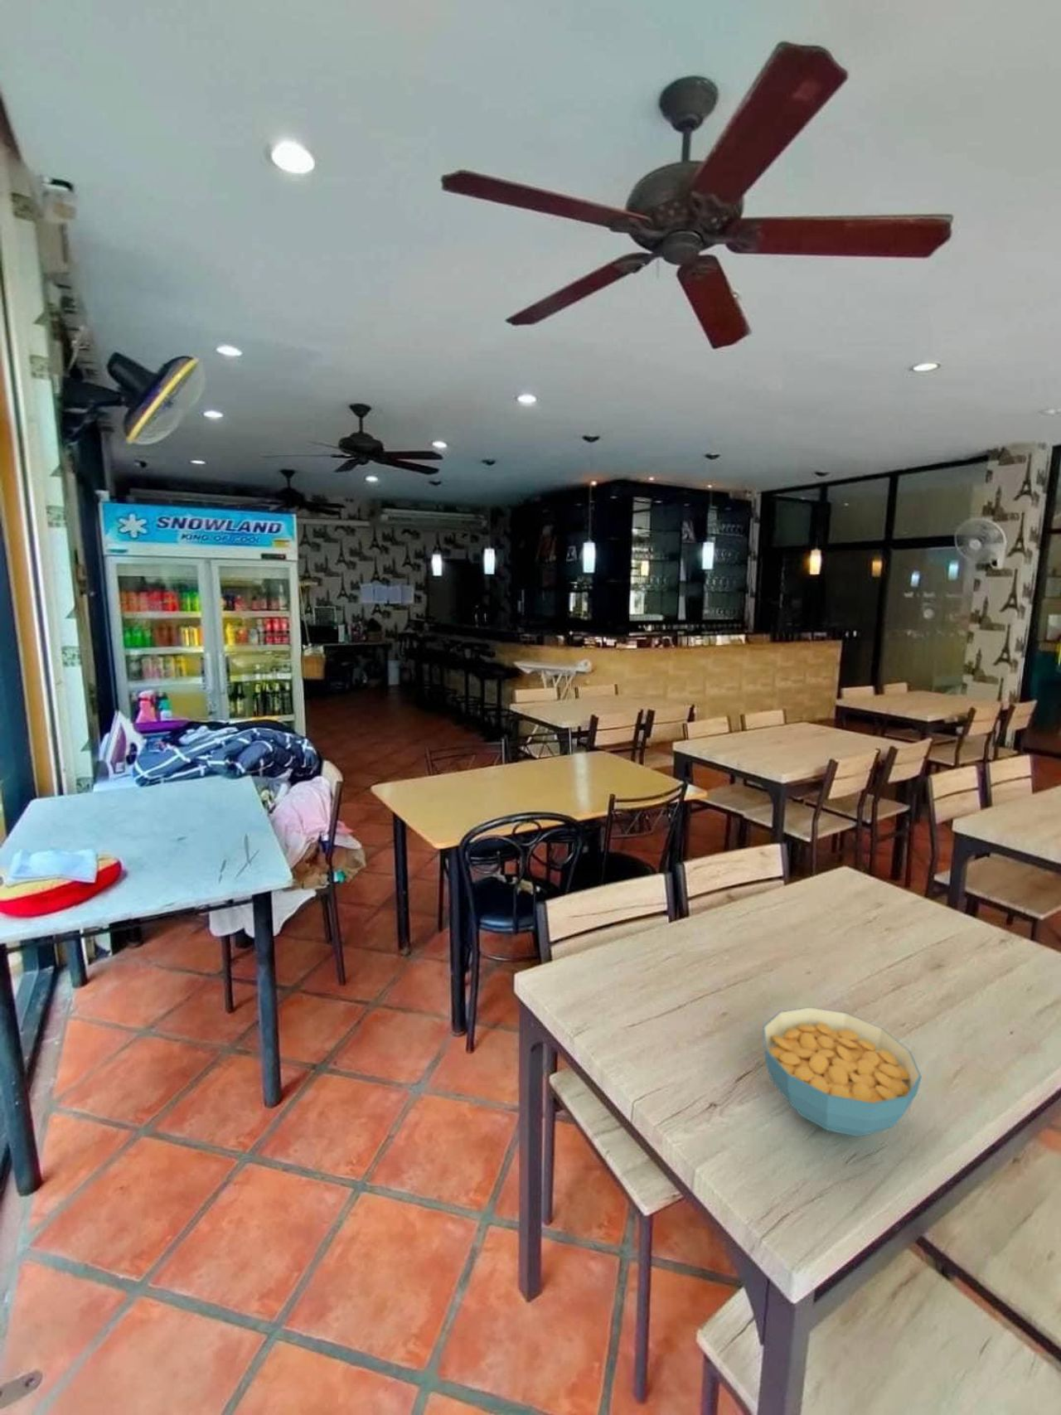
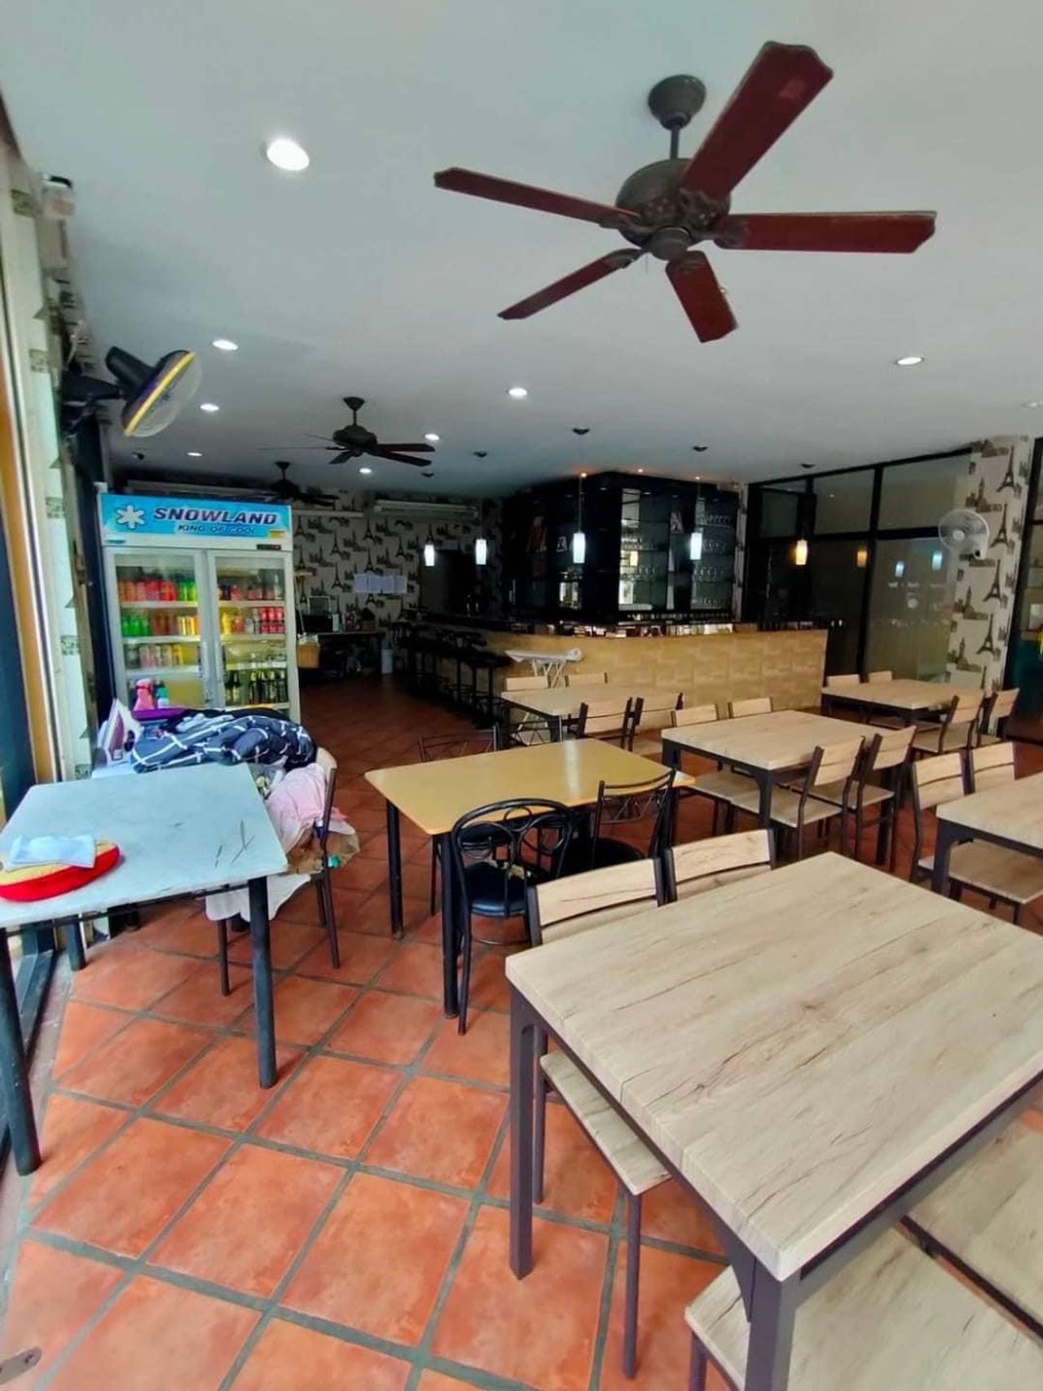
- cereal bowl [762,1006,923,1138]
